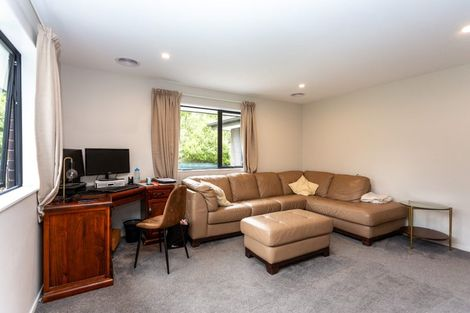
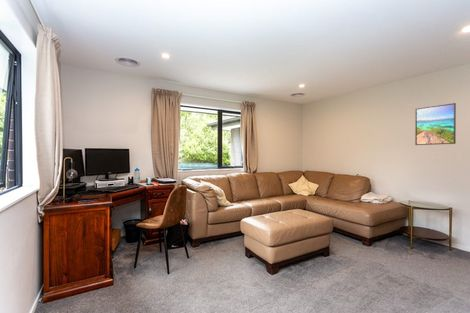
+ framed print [414,102,457,146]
